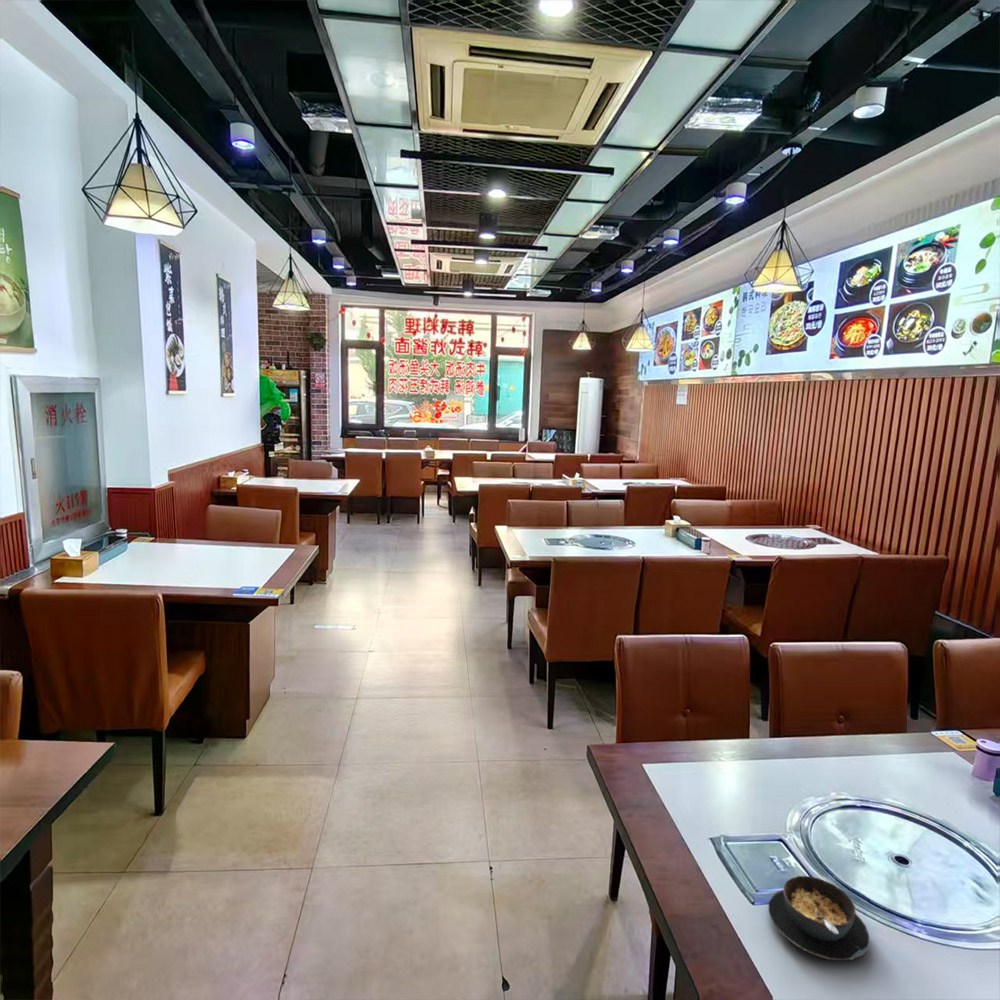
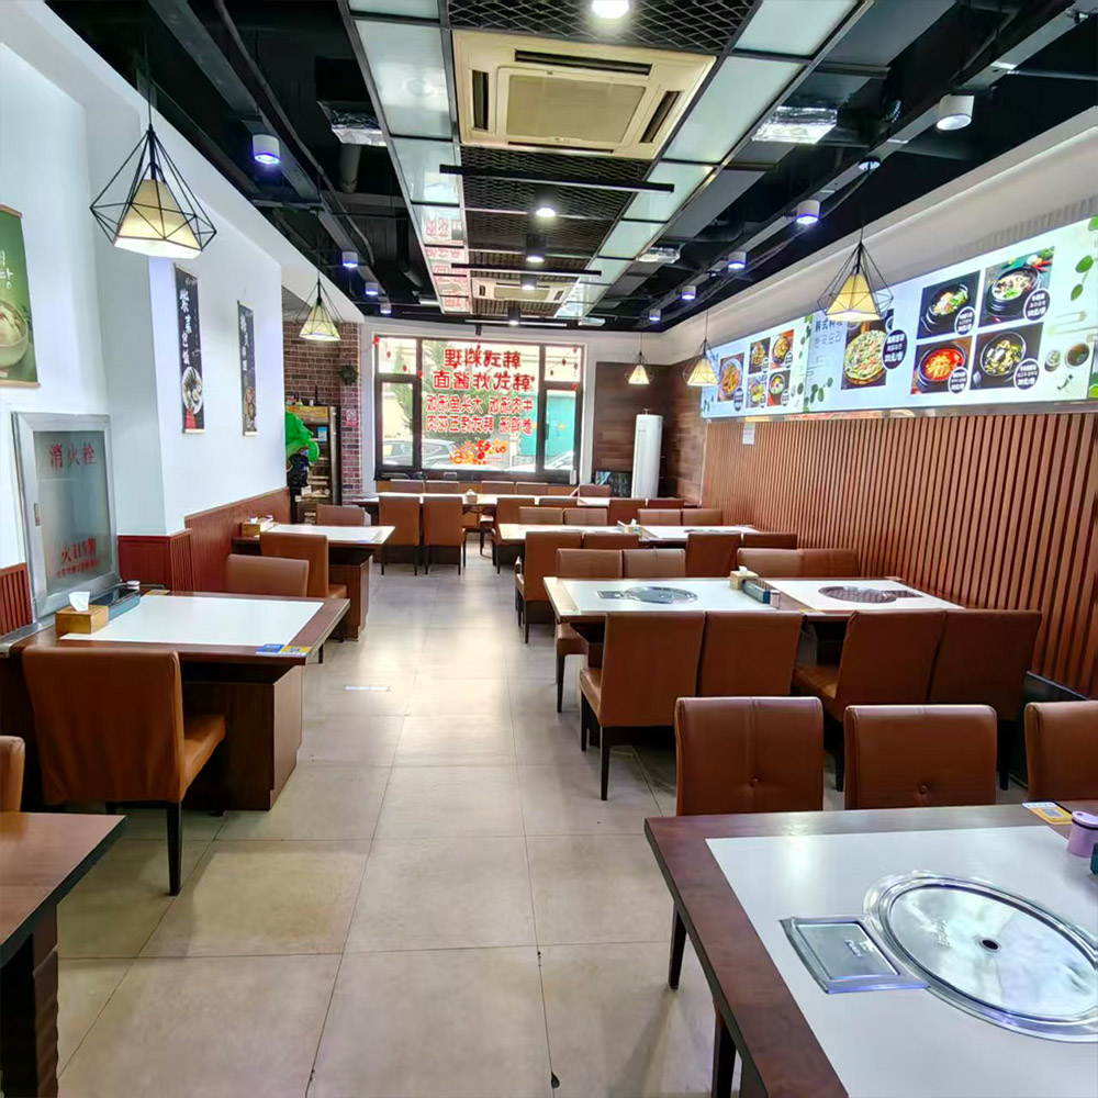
- soup bowl [768,875,871,961]
